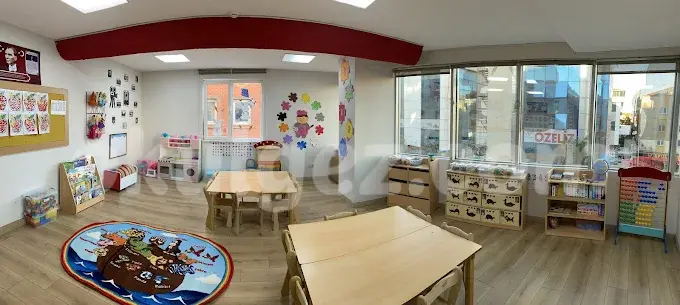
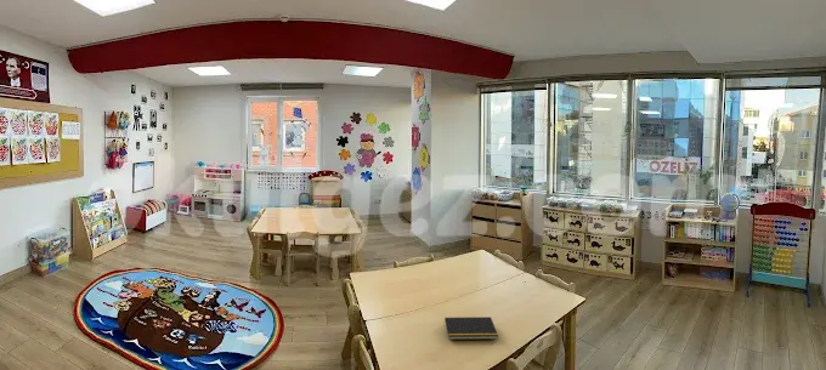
+ notepad [443,315,499,341]
